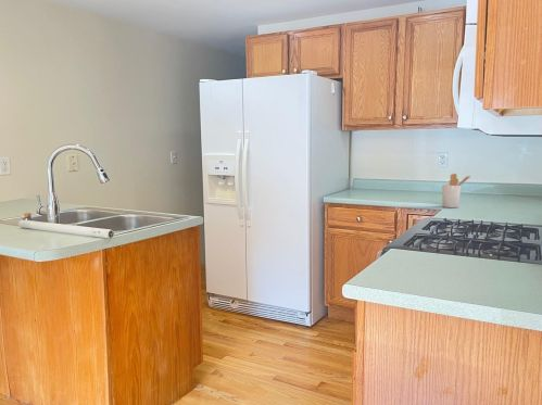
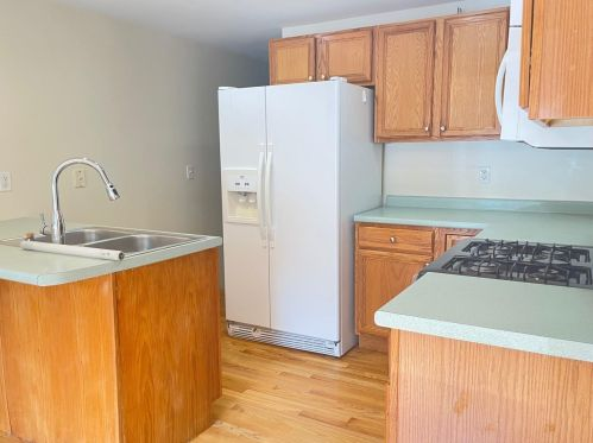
- utensil holder [441,173,472,208]
